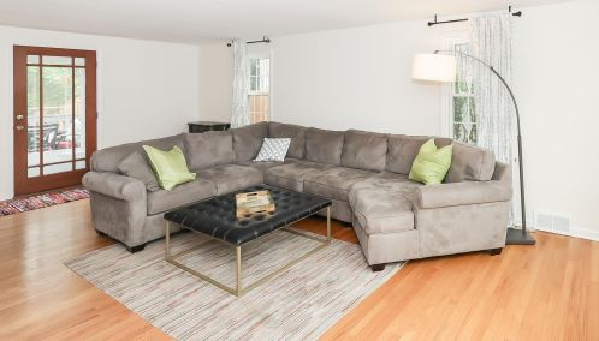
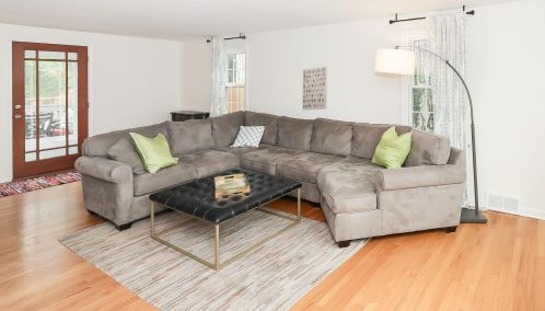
+ wall art [301,66,327,112]
